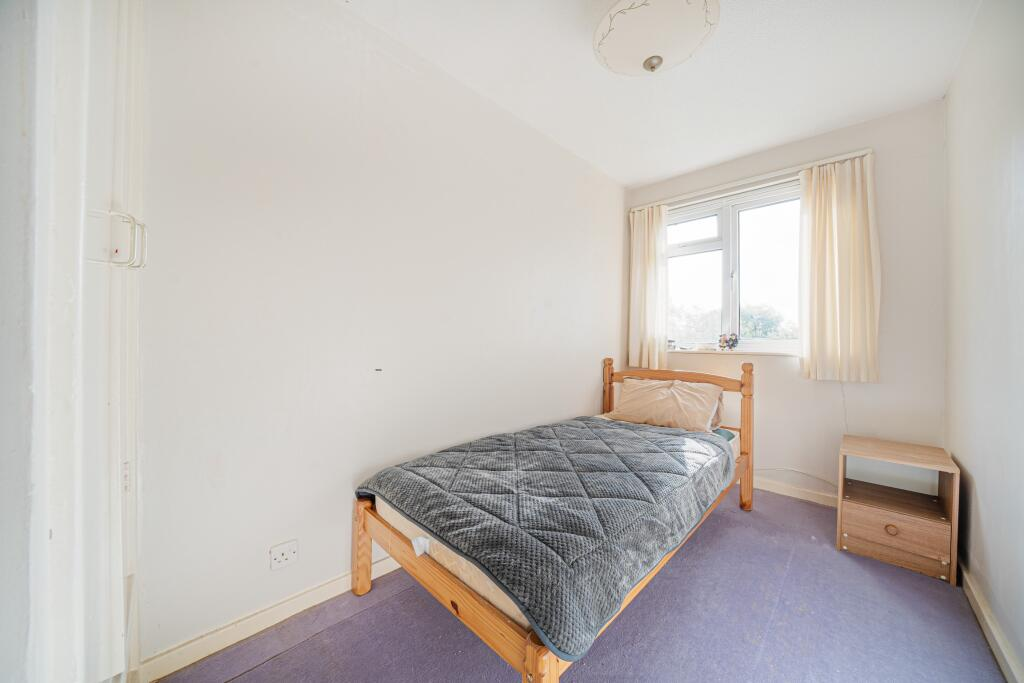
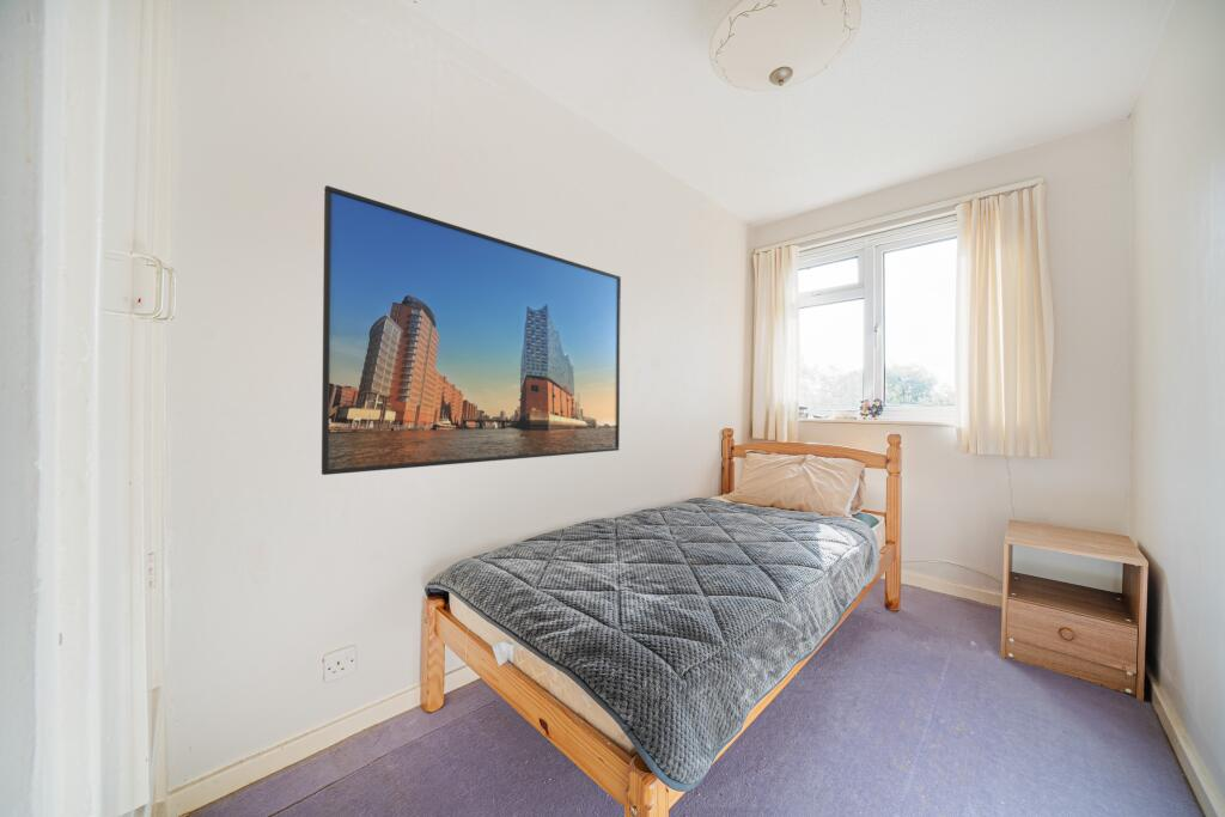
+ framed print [321,184,622,476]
